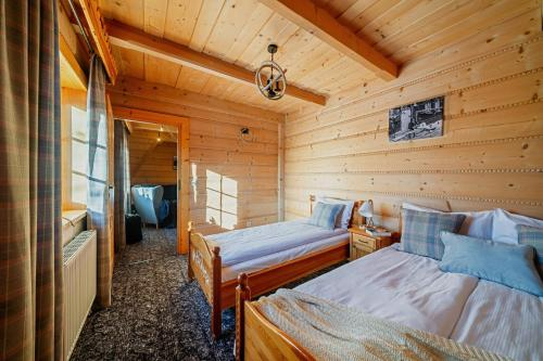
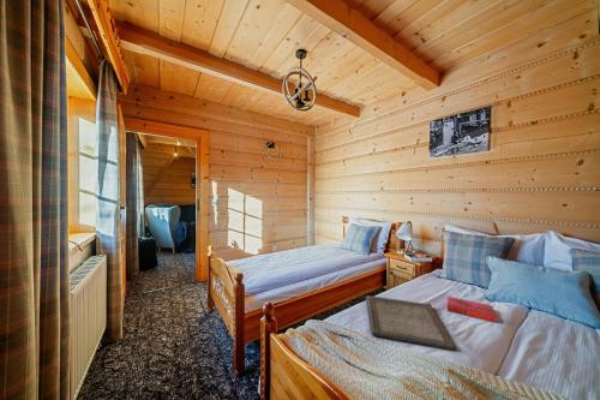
+ serving tray [365,294,457,351]
+ hardback book [445,295,498,323]
